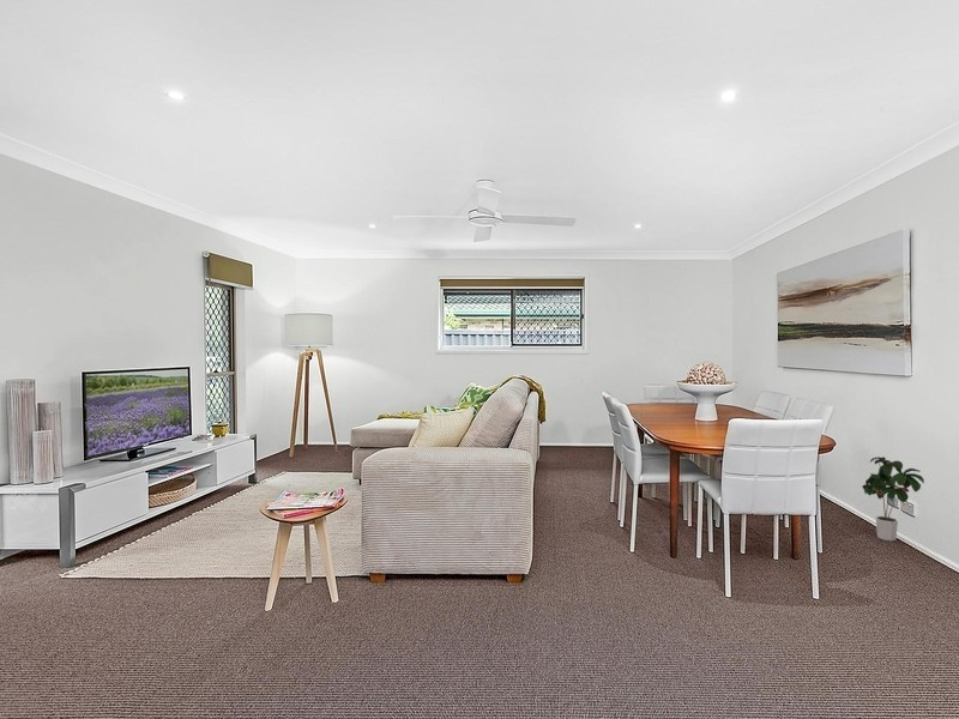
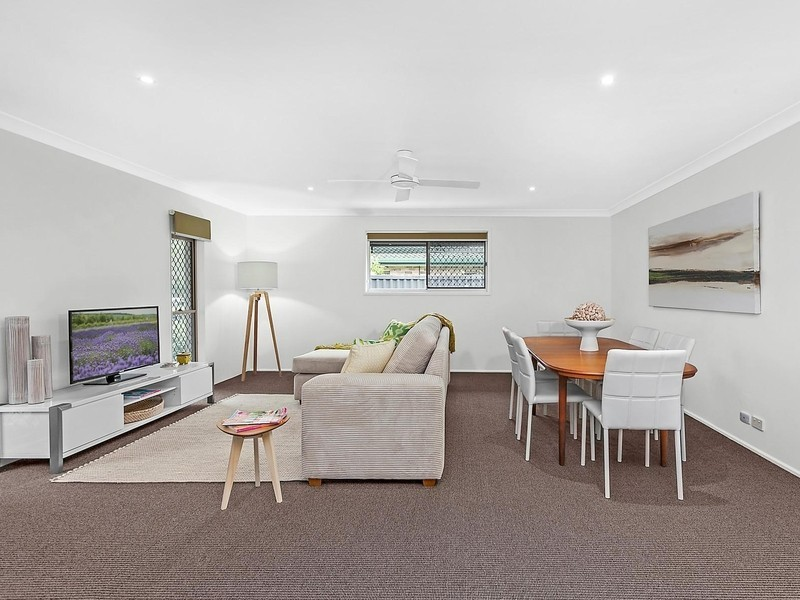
- potted plant [862,457,925,542]
